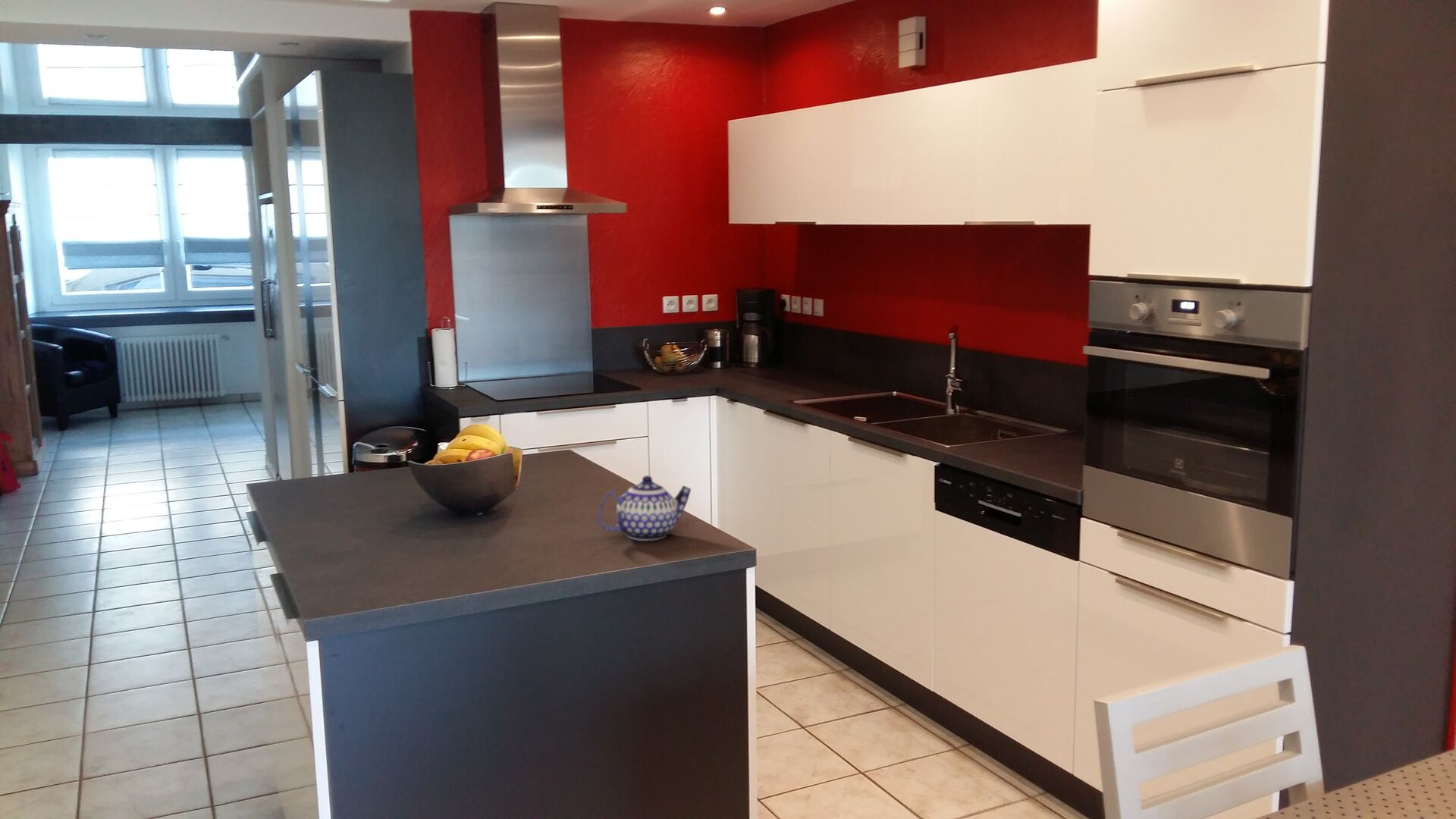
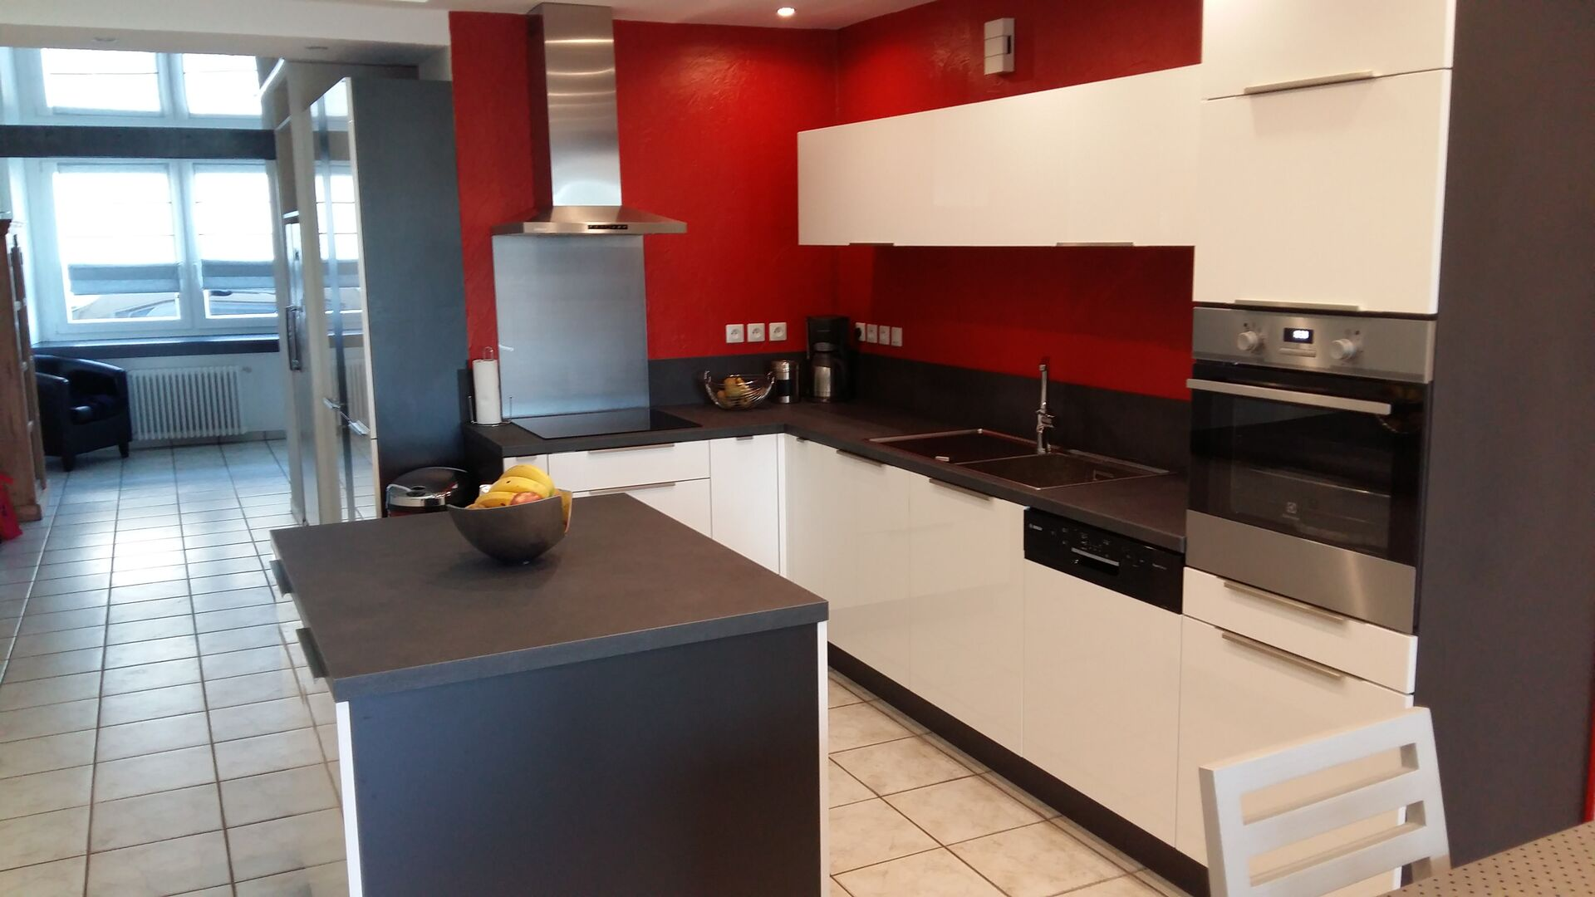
- teapot [597,475,692,541]
